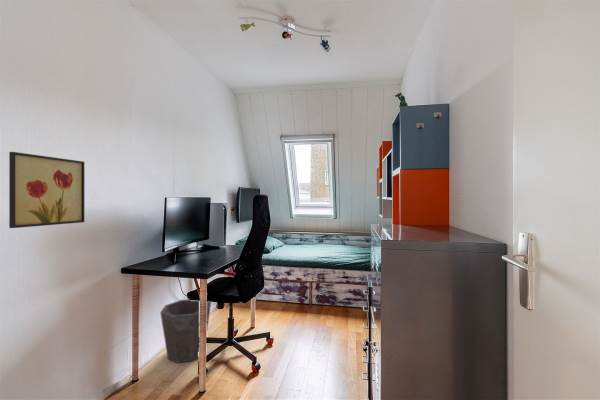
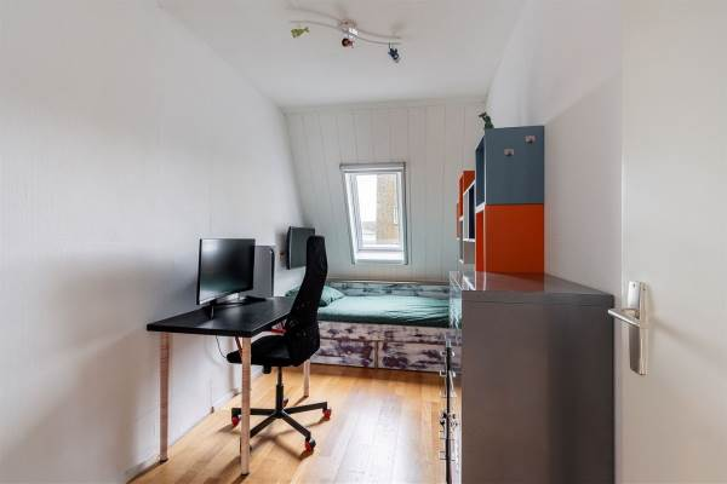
- wall art [8,151,86,229]
- waste bin [159,298,212,364]
